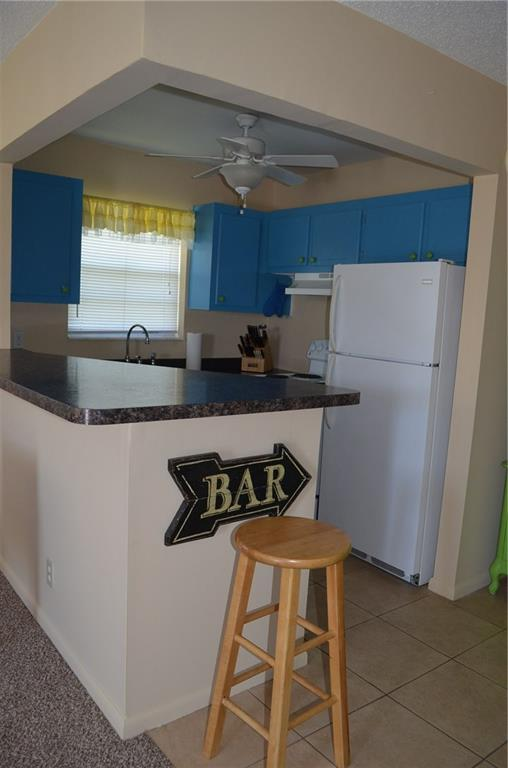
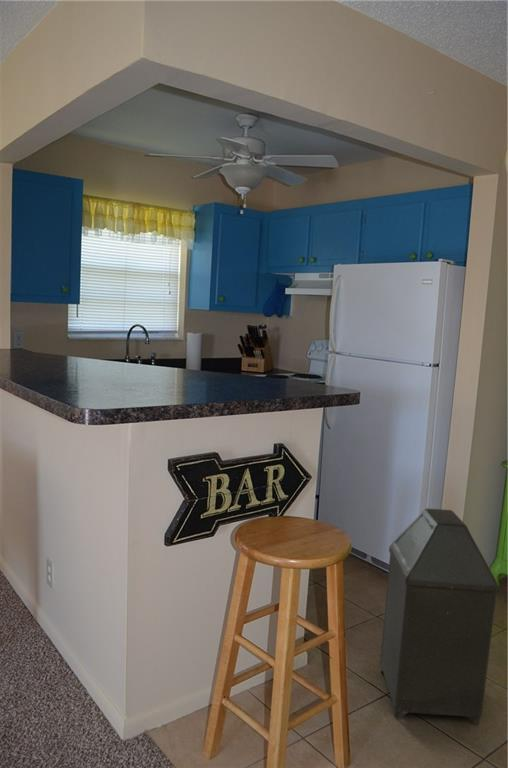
+ trash can [379,508,499,726]
